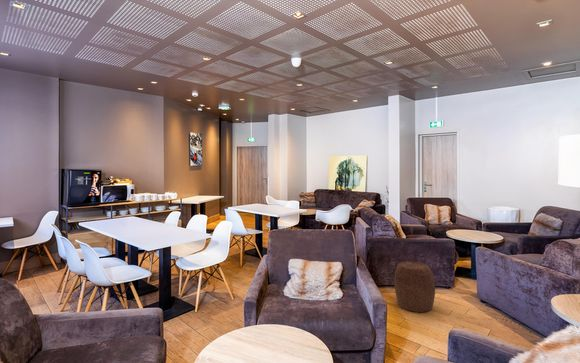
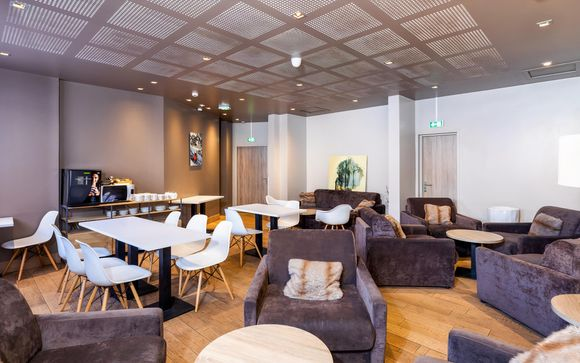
- stool [394,260,436,313]
